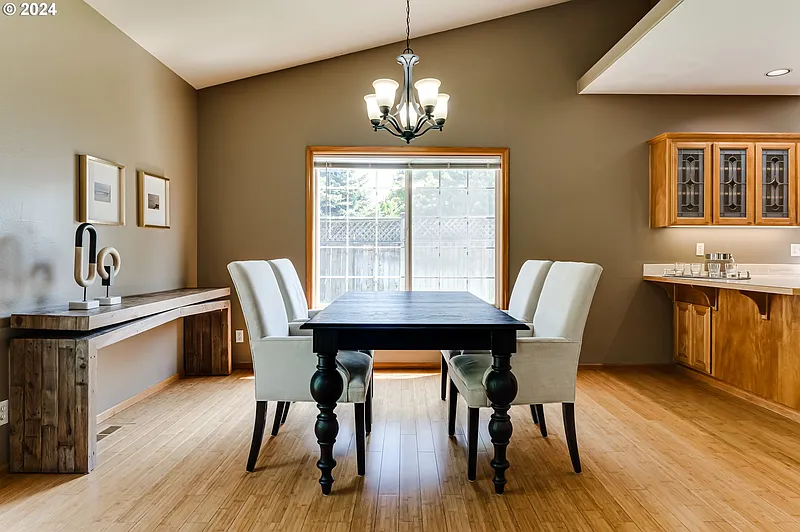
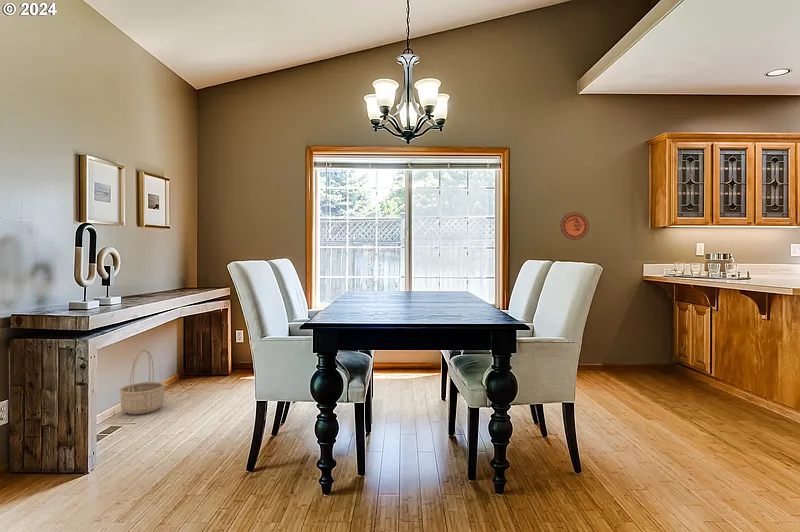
+ decorative plate [560,211,590,241]
+ basket [118,348,166,415]
